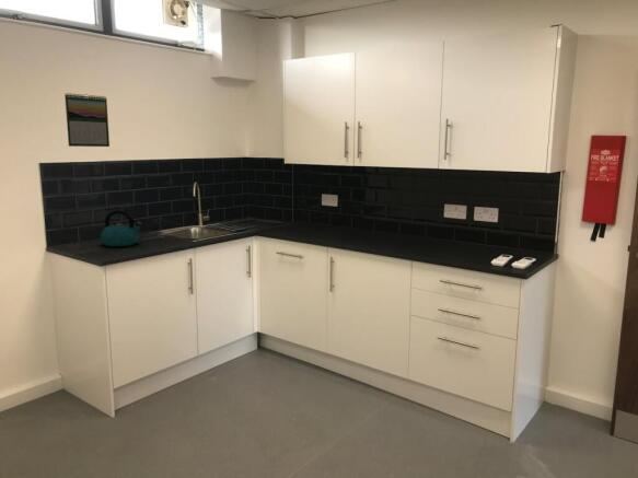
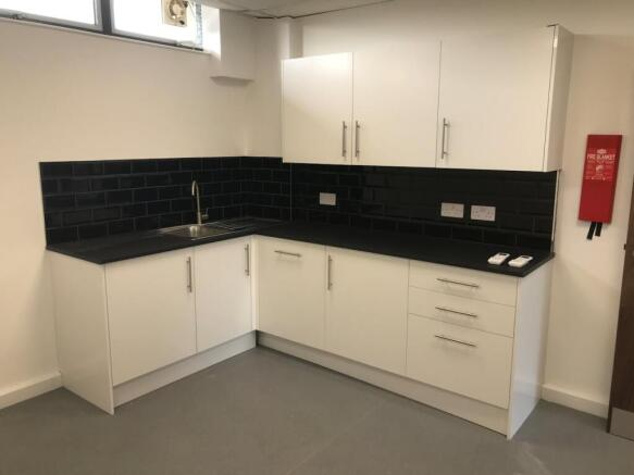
- kettle [100,209,143,247]
- calendar [63,92,111,148]
